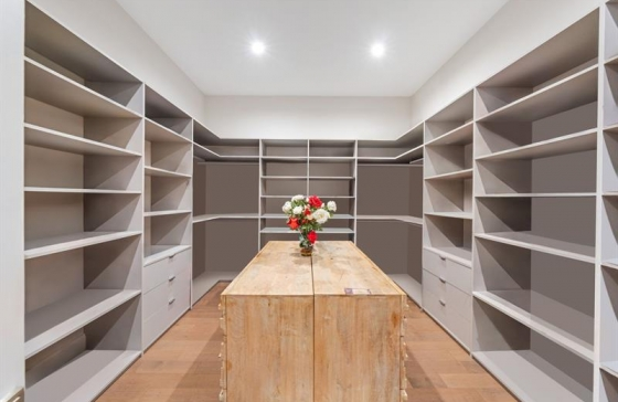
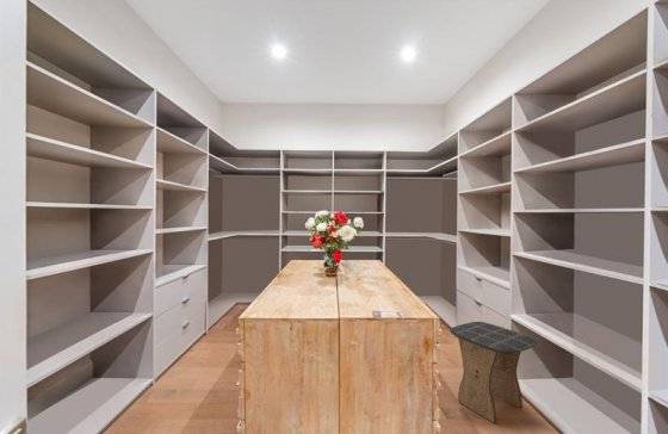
+ stool [449,321,539,424]
